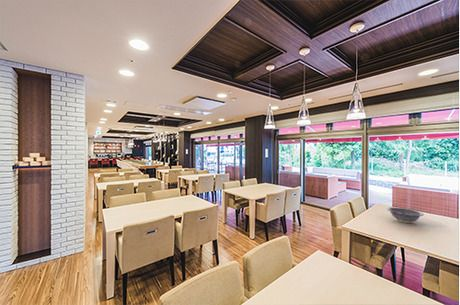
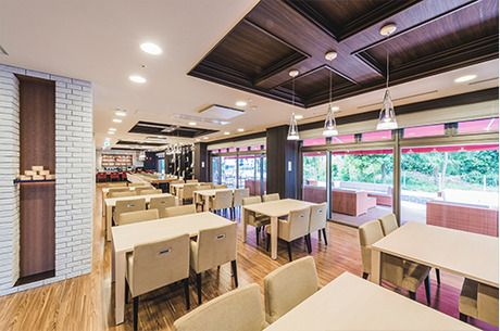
- decorative bowl [386,206,425,224]
